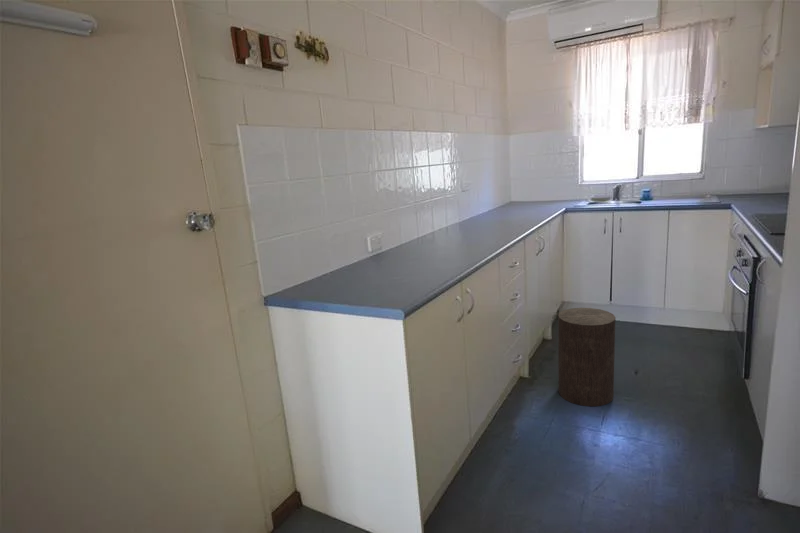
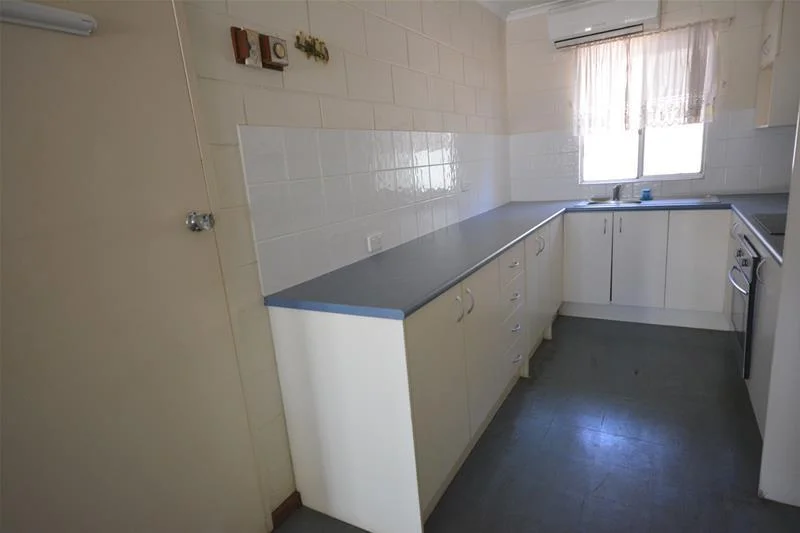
- stool [557,307,617,407]
